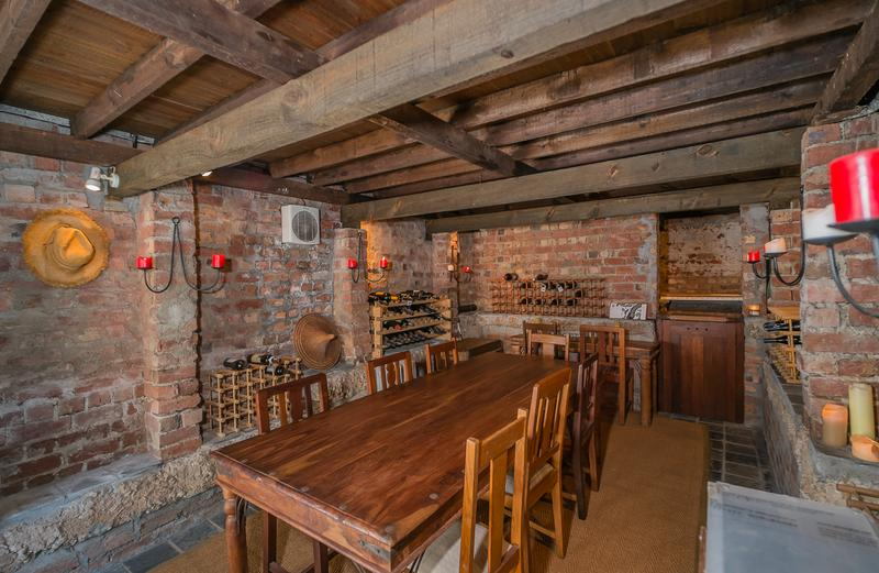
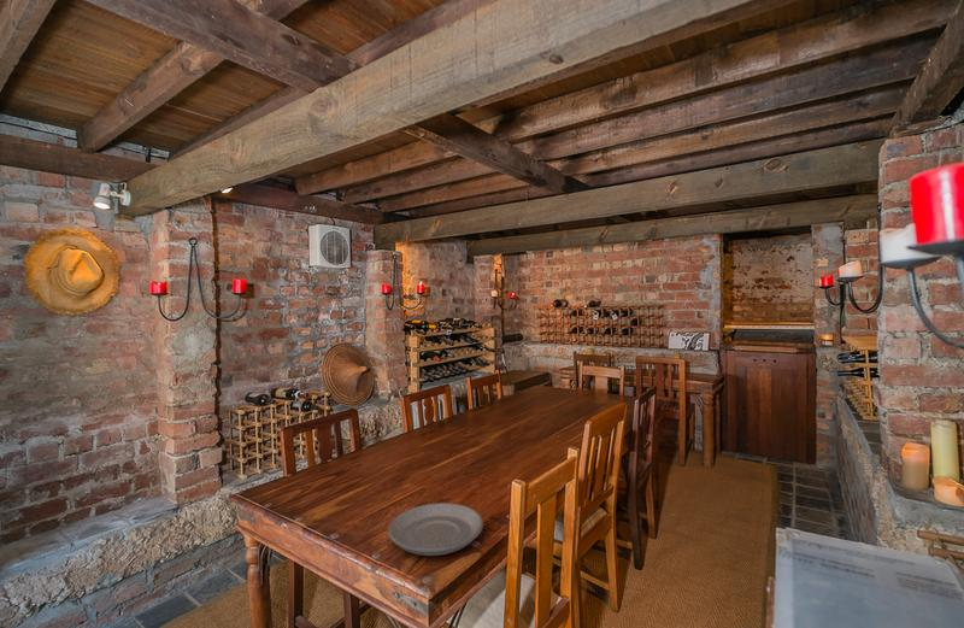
+ plate [387,501,484,557]
